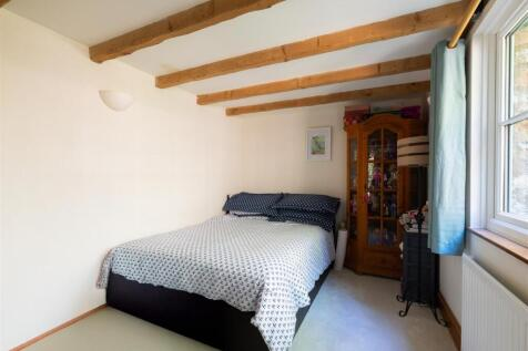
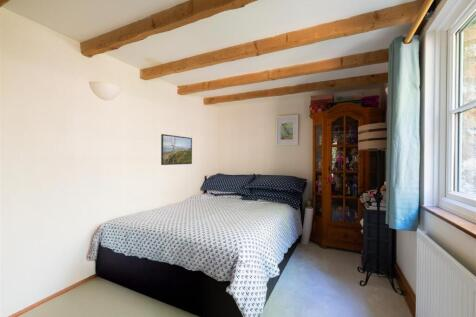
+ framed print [160,133,193,166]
